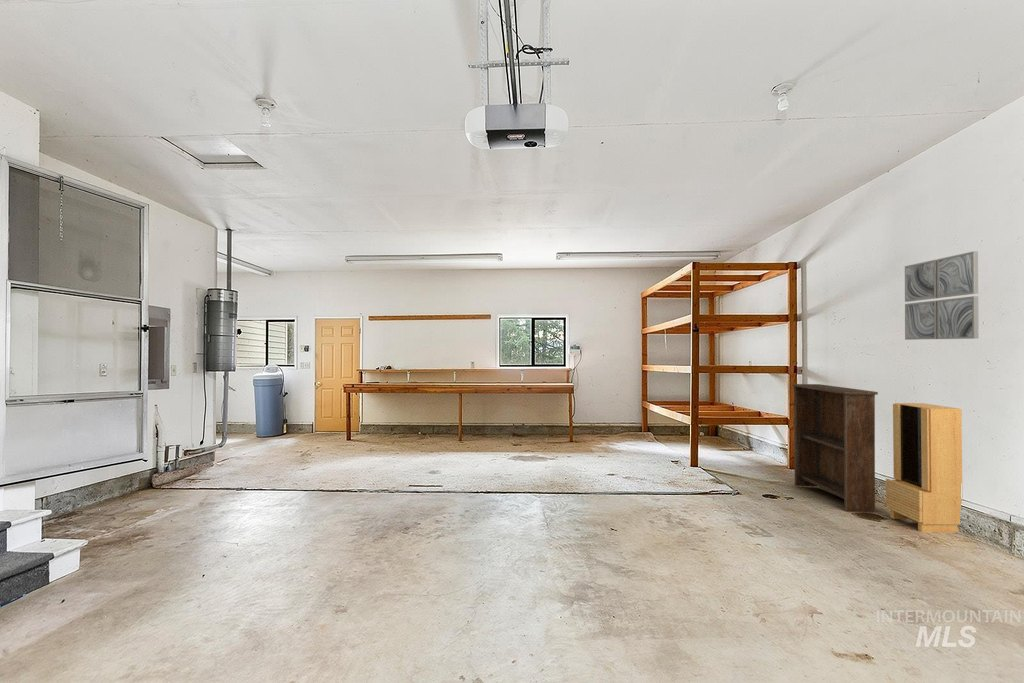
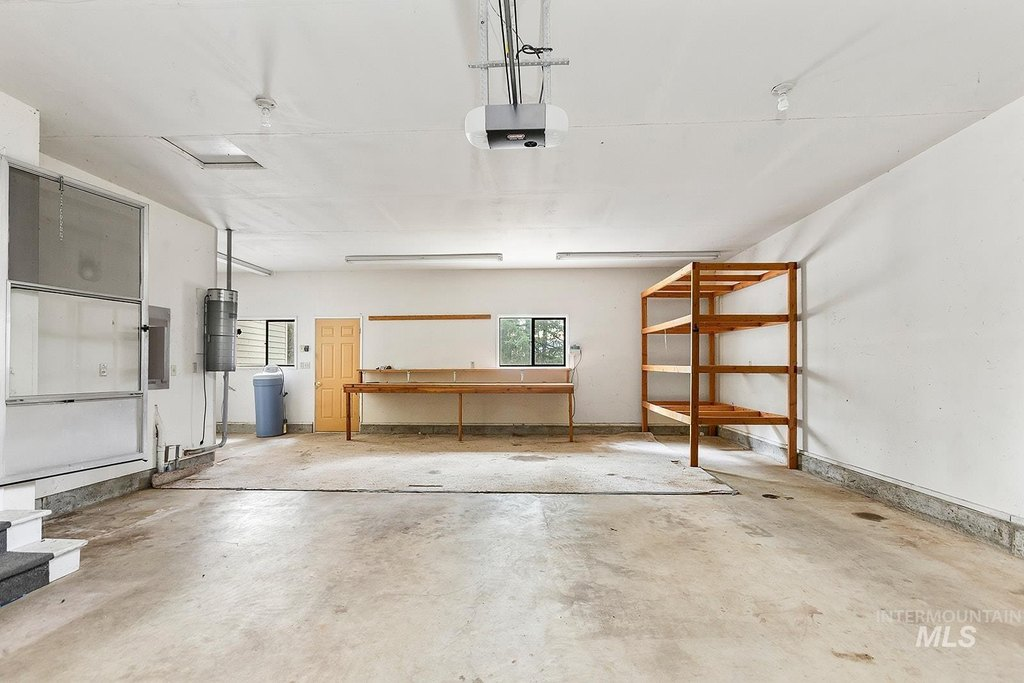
- storage cabinet [885,402,963,533]
- bookshelf [791,383,879,513]
- wall art [904,250,980,341]
